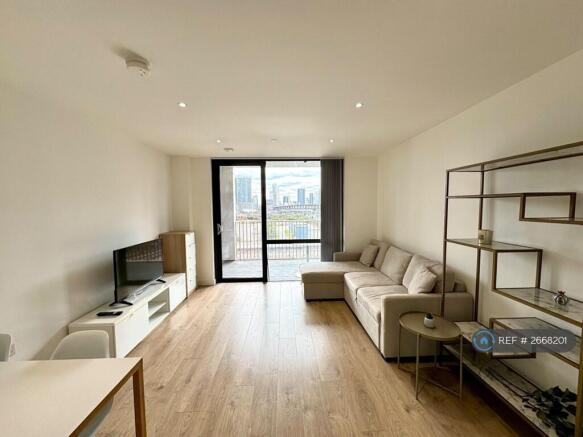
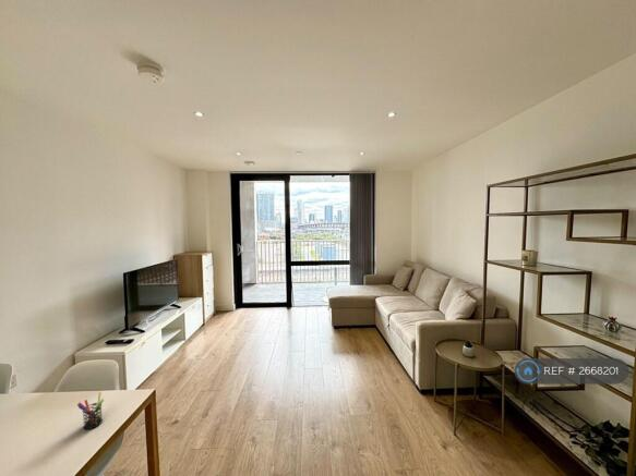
+ pen holder [76,391,105,430]
